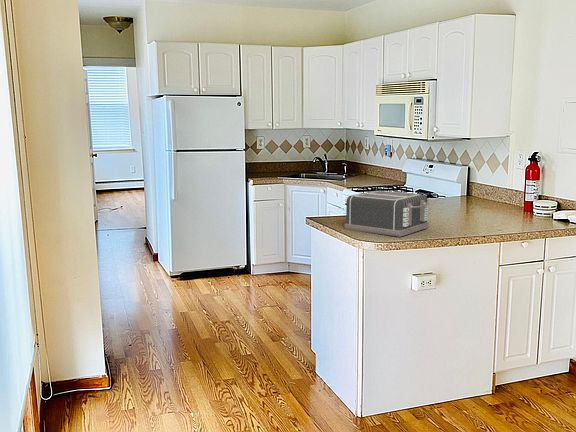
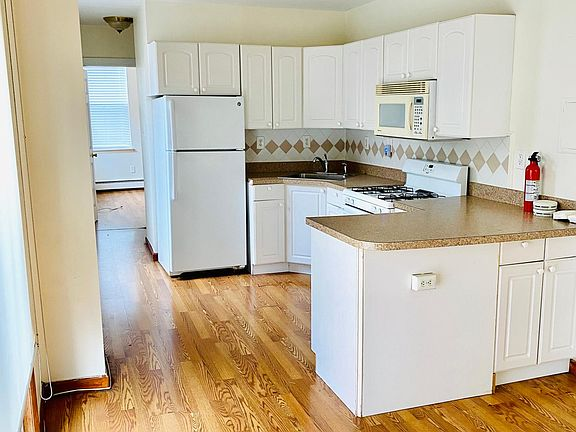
- toaster [344,190,430,238]
